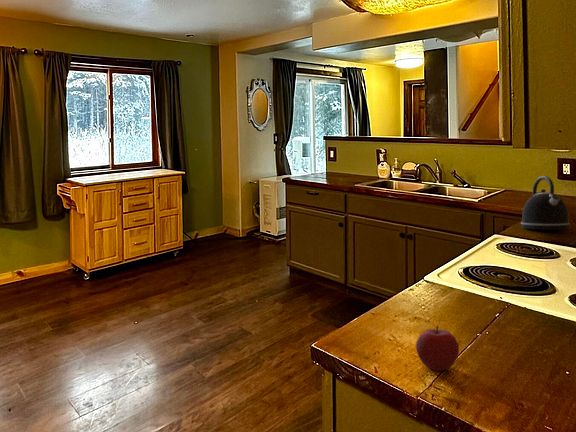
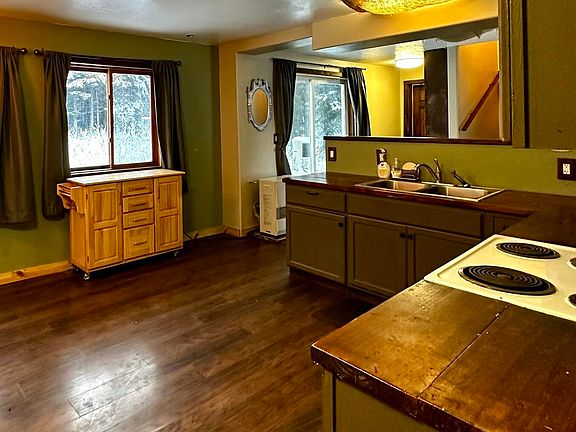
- apple [415,325,460,372]
- kettle [520,175,571,231]
